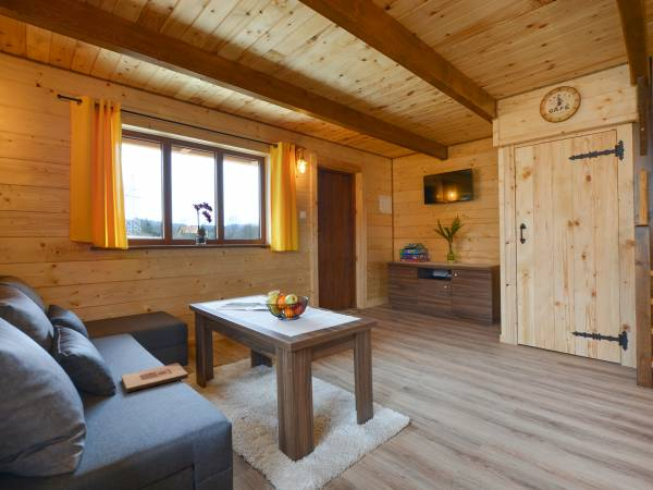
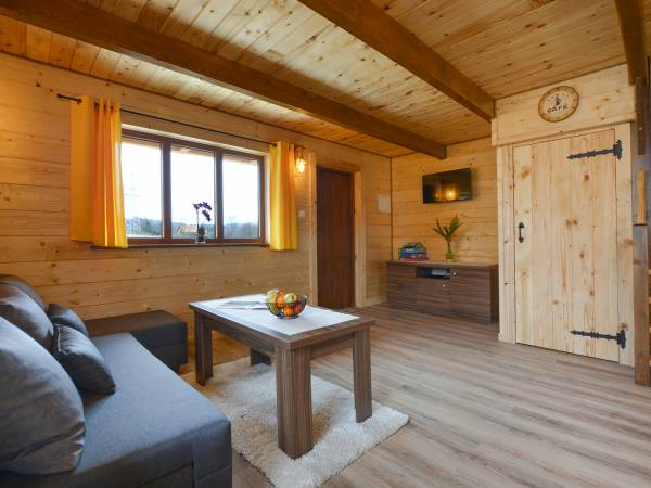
- wooden plaque [120,363,189,394]
